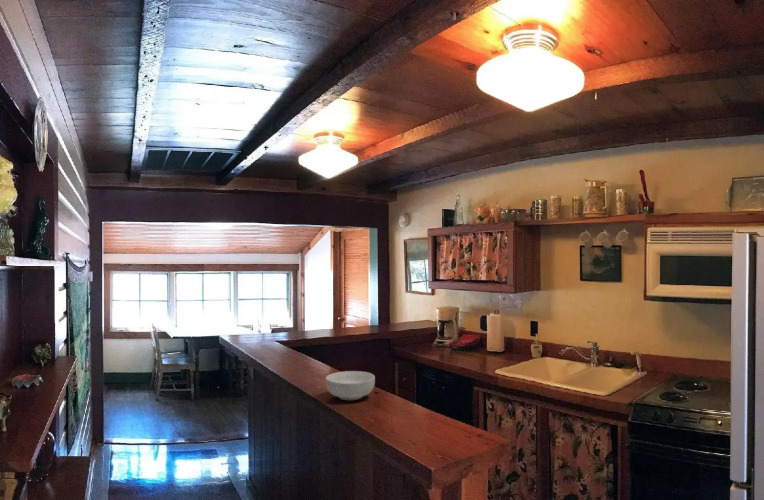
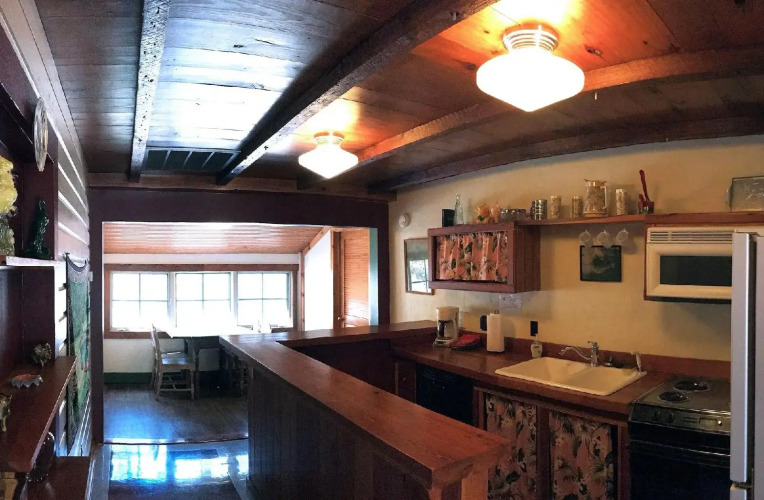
- cereal bowl [325,370,376,401]
